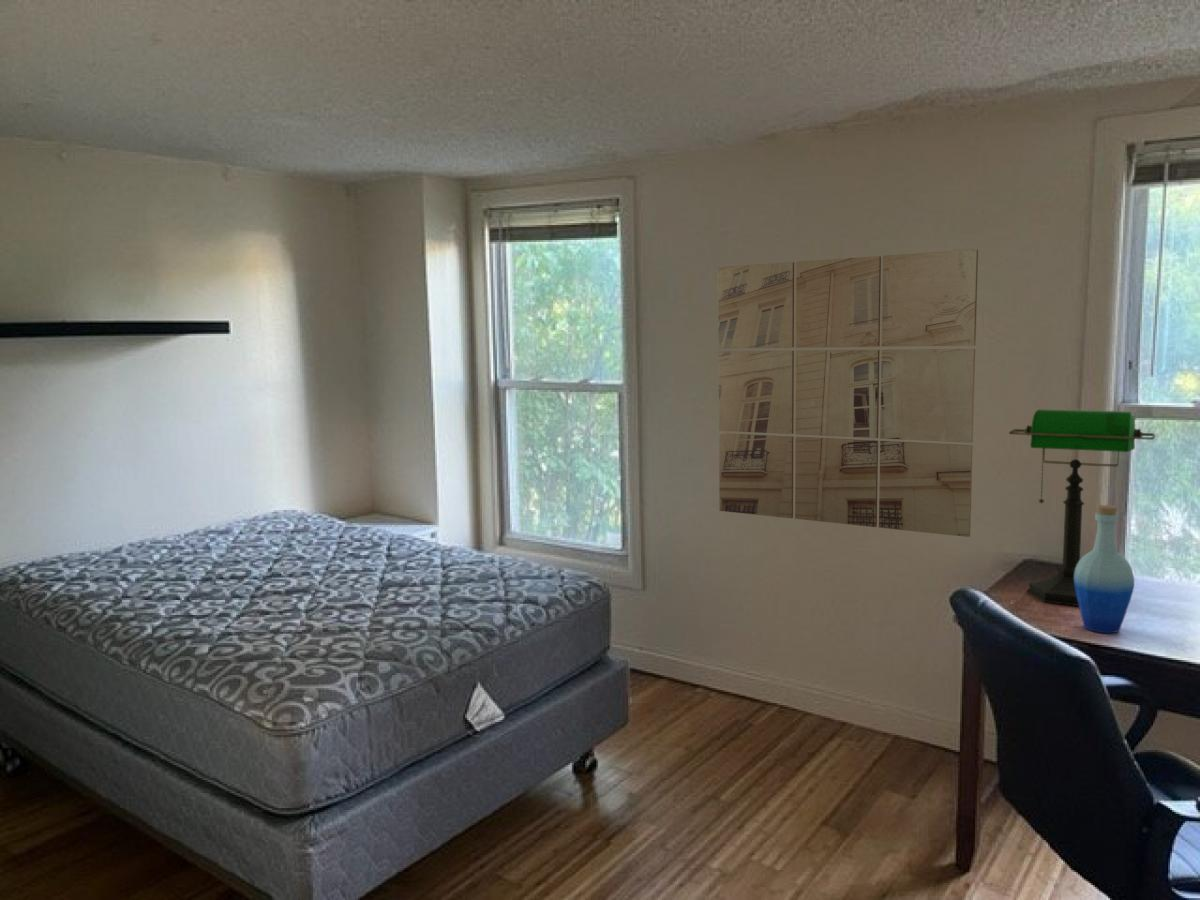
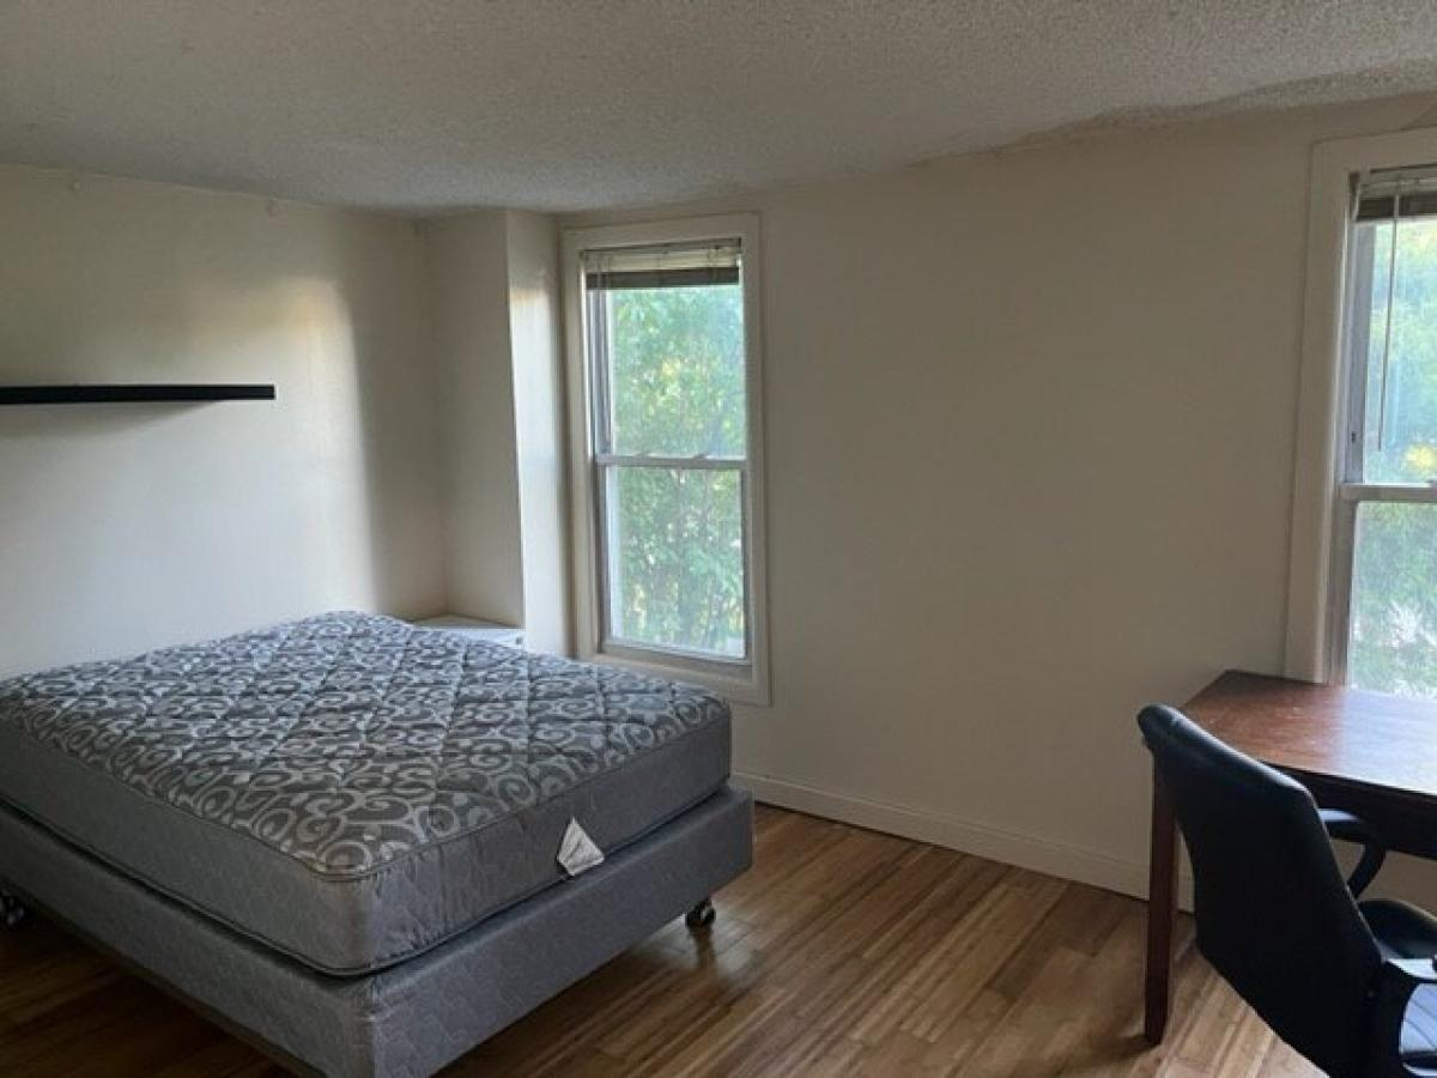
- desk lamp [1008,408,1156,607]
- wall art [717,248,979,538]
- bottle [1074,504,1136,634]
